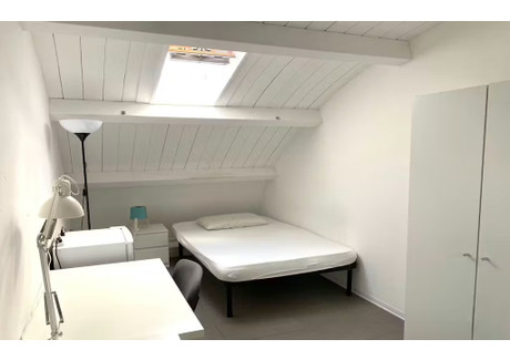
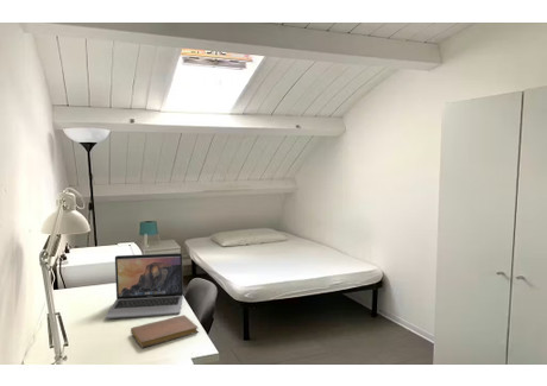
+ laptop [105,252,184,319]
+ notebook [130,314,200,349]
